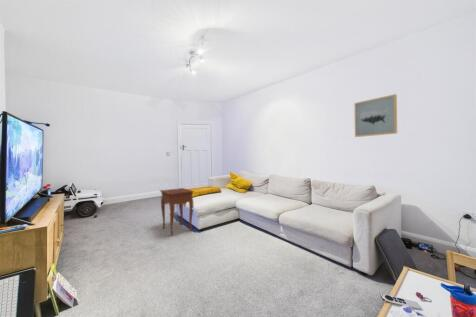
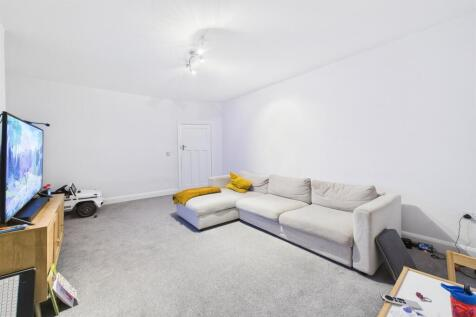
- wall art [353,93,398,138]
- side table [159,187,195,236]
